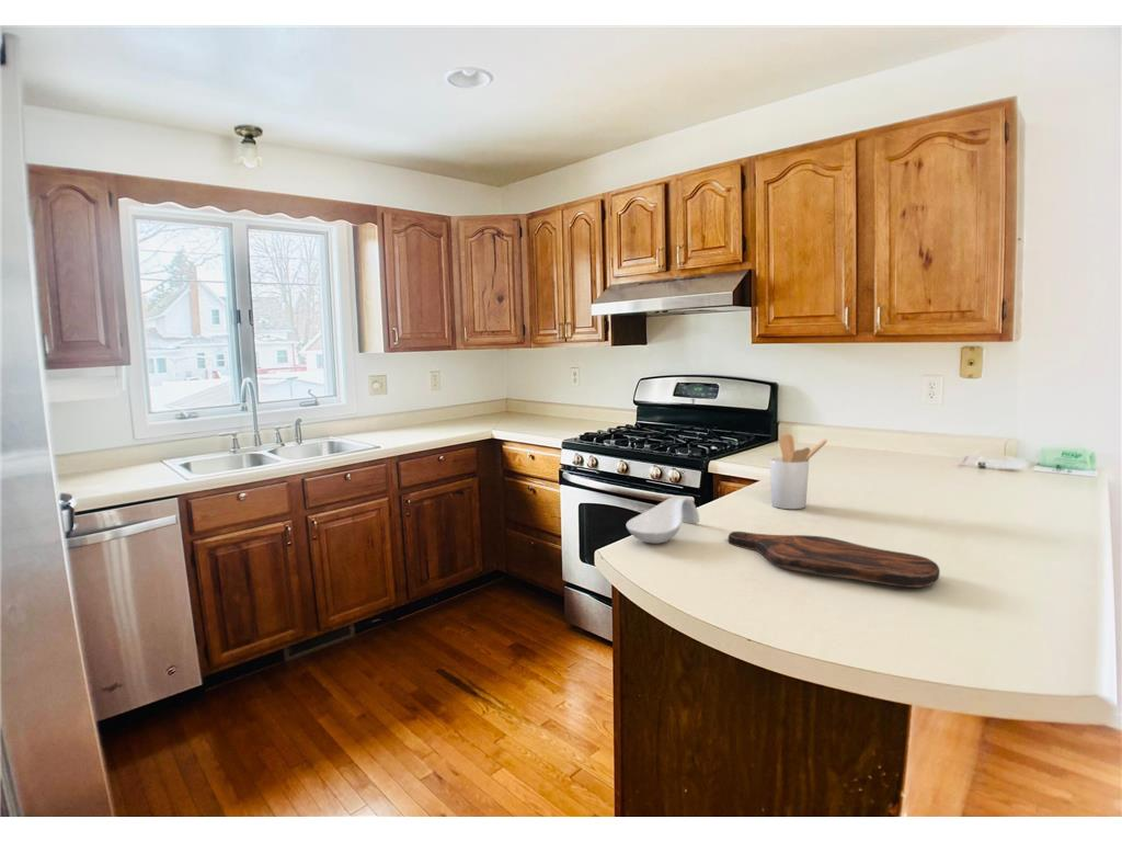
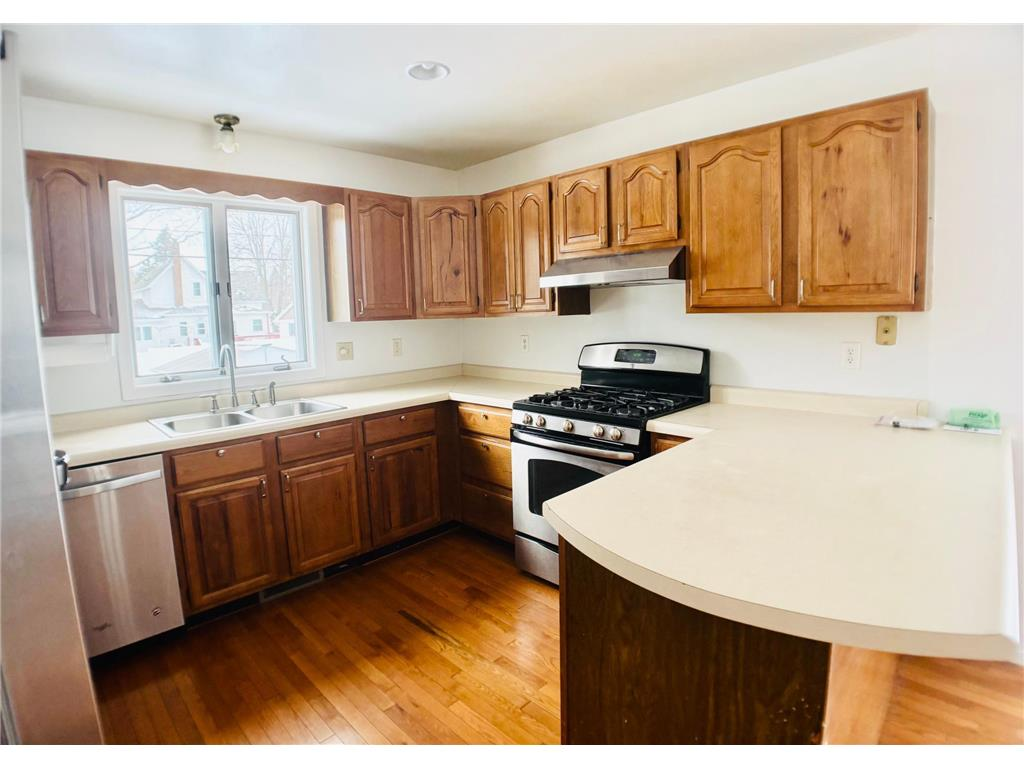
- cutting board [728,531,941,589]
- utensil holder [768,433,828,510]
- spoon rest [626,496,700,545]
